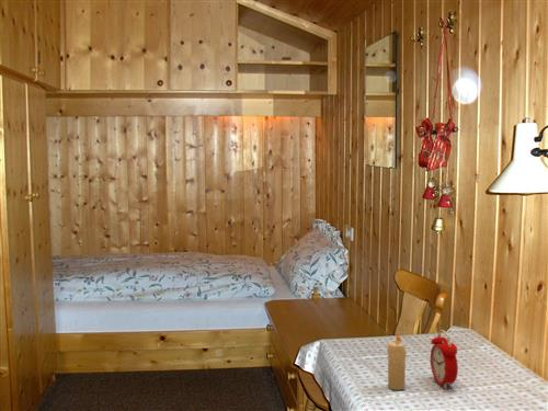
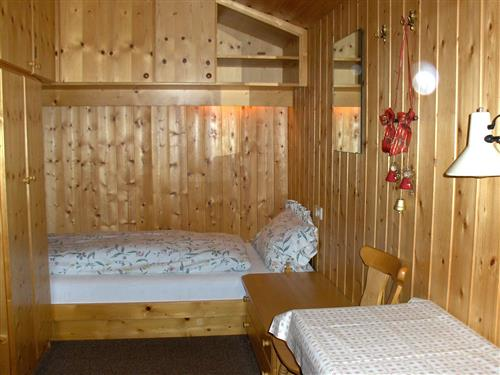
- candle [386,334,408,391]
- alarm clock [430,329,459,389]
